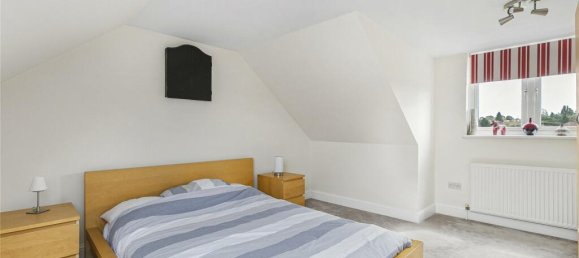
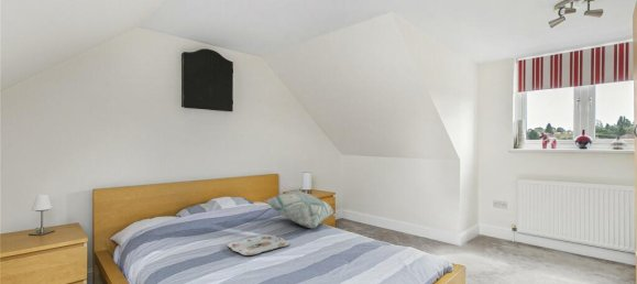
+ serving tray [227,233,290,256]
+ decorative pillow [264,189,334,229]
